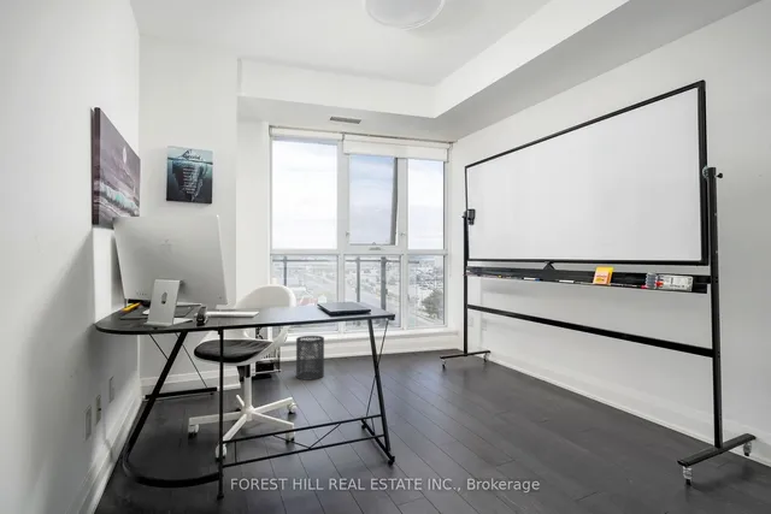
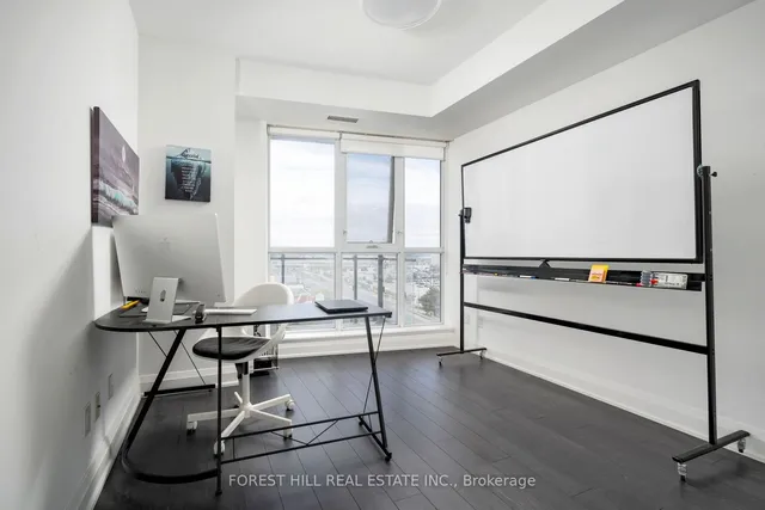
- trash can [295,335,325,382]
